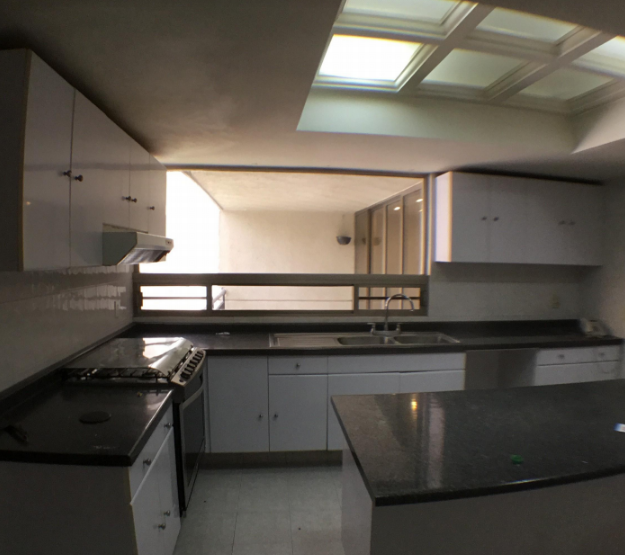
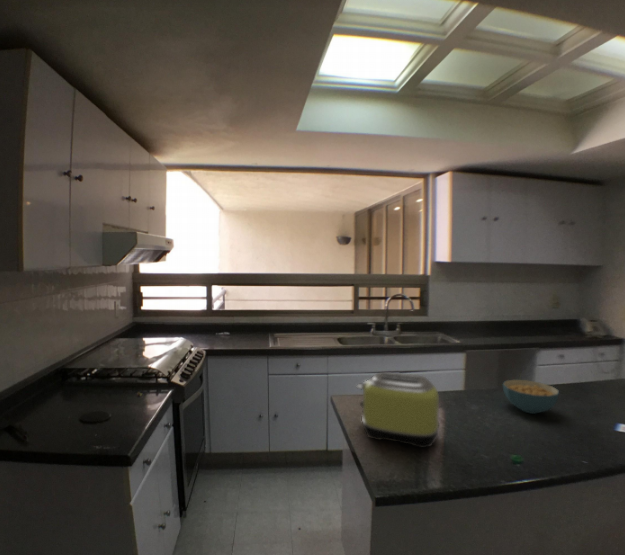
+ toaster [356,371,440,449]
+ cereal bowl [502,379,560,415]
